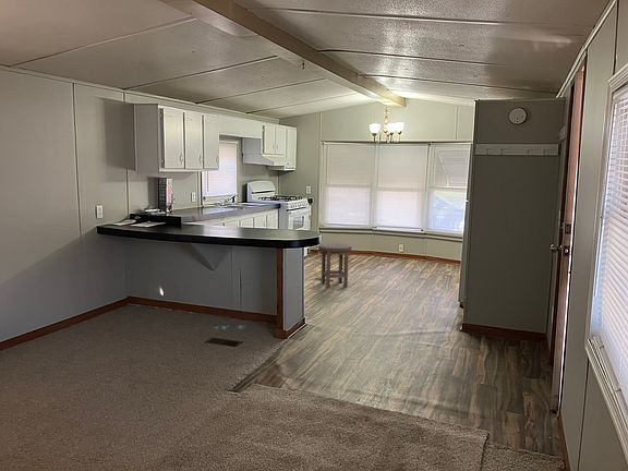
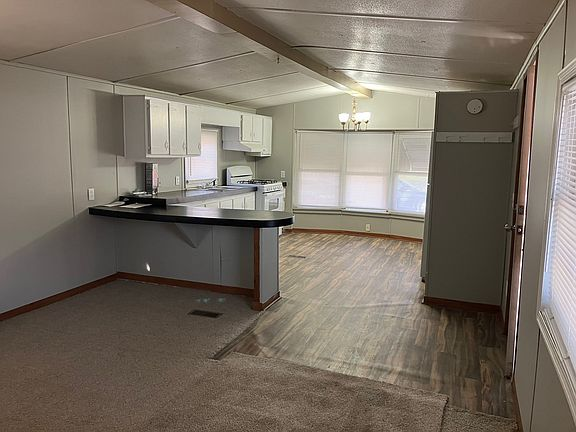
- stool [317,242,353,289]
